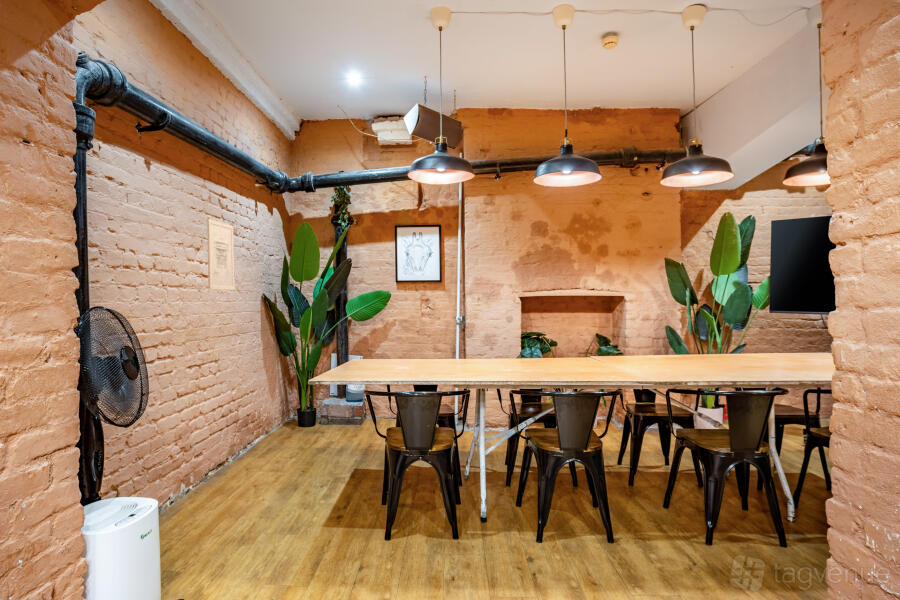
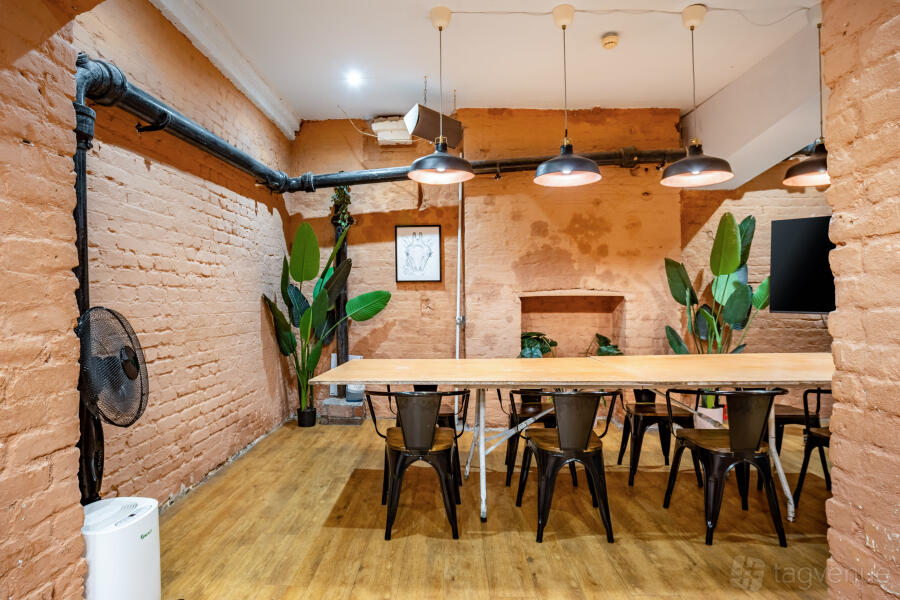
- wall art [206,218,236,291]
